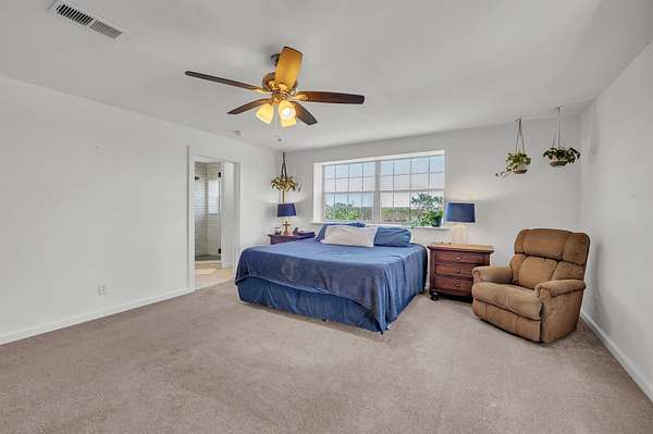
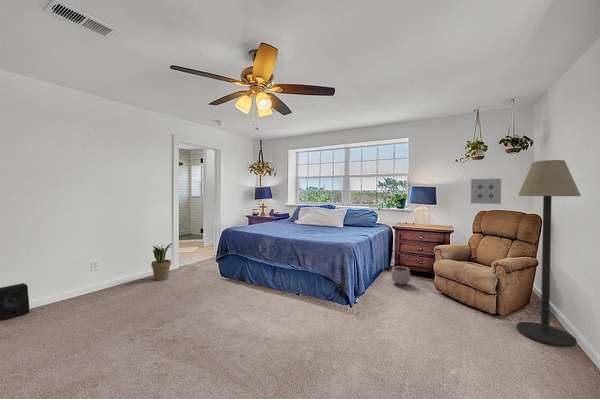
+ speaker [0,282,31,321]
+ wall art [470,178,502,205]
+ floor lamp [516,159,582,348]
+ potted plant [150,242,174,281]
+ plant pot [390,261,411,286]
